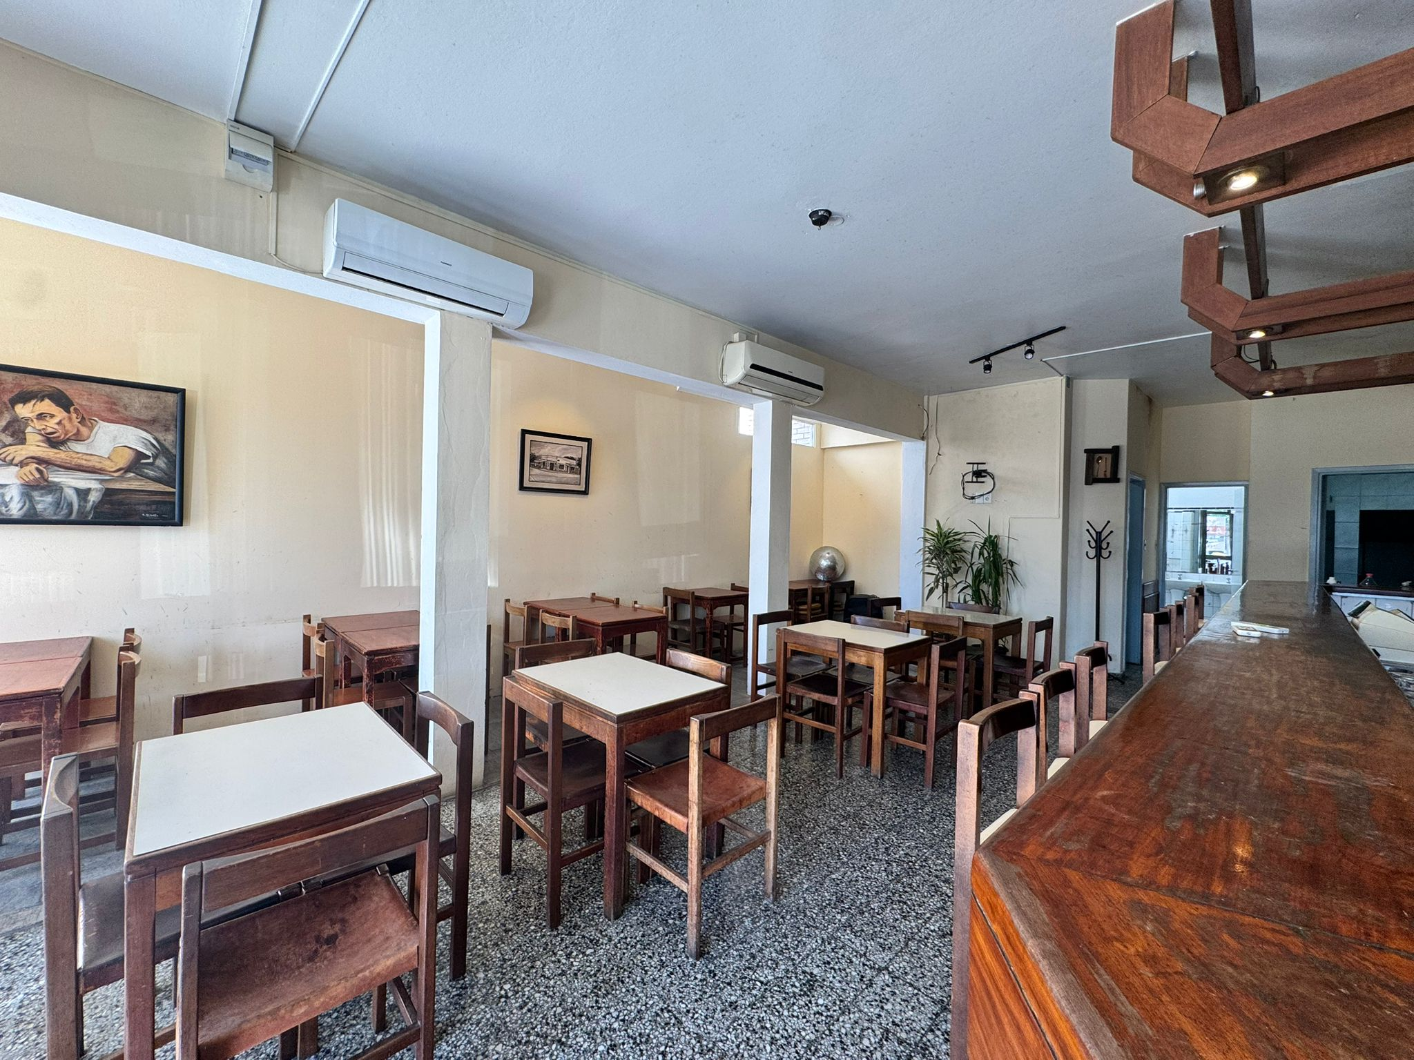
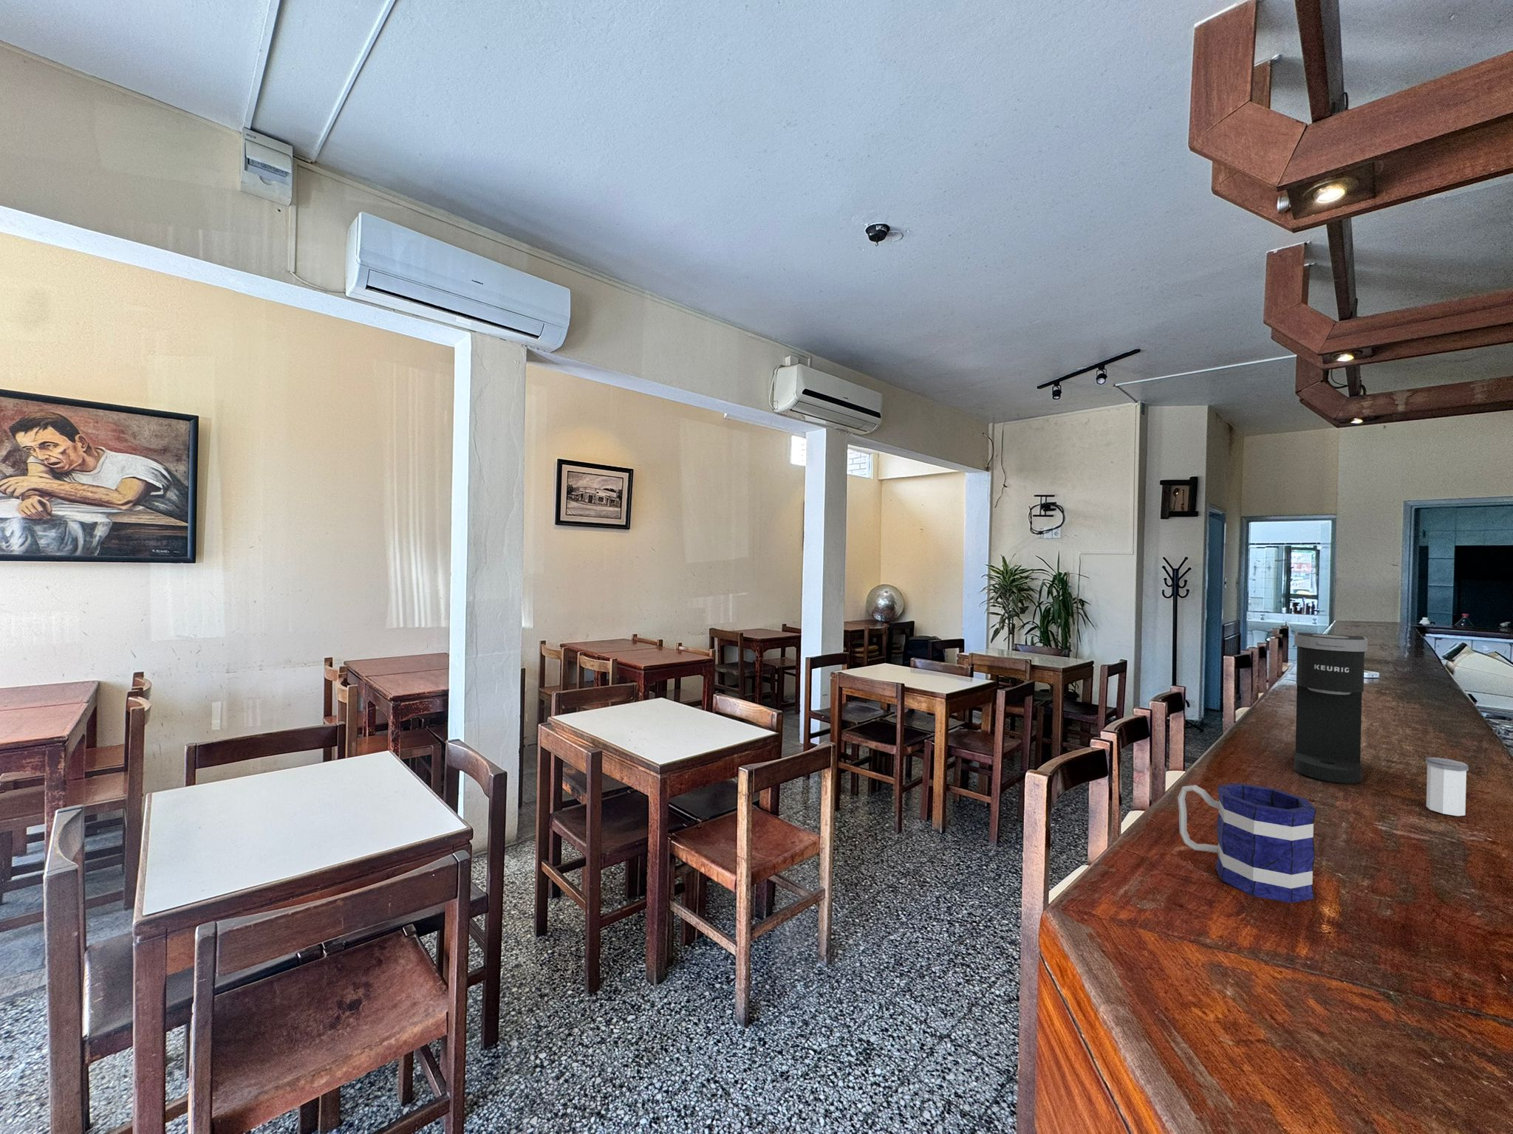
+ coffee maker [1294,631,1369,785]
+ mug [1177,783,1318,904]
+ salt shaker [1425,756,1469,816]
